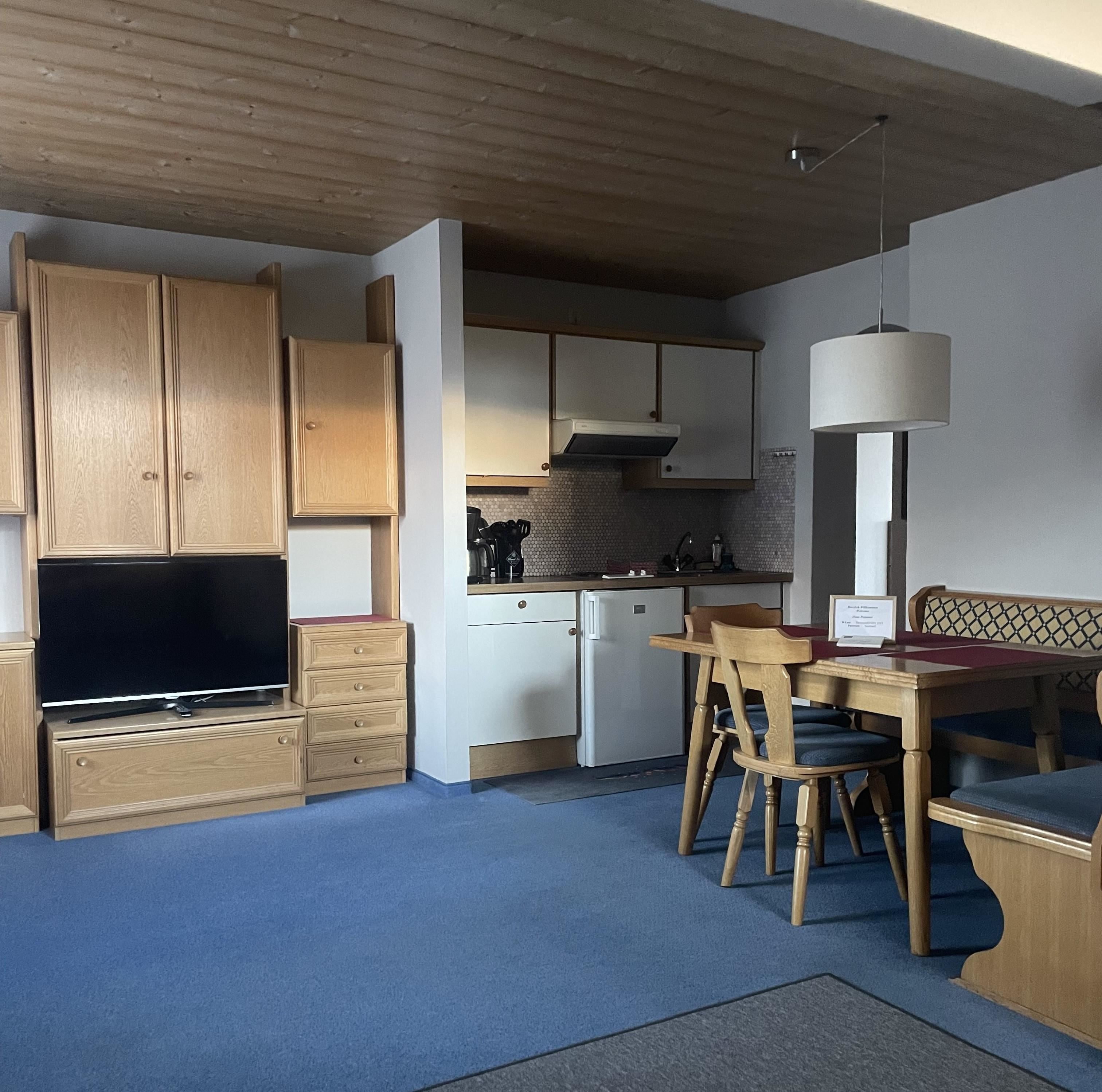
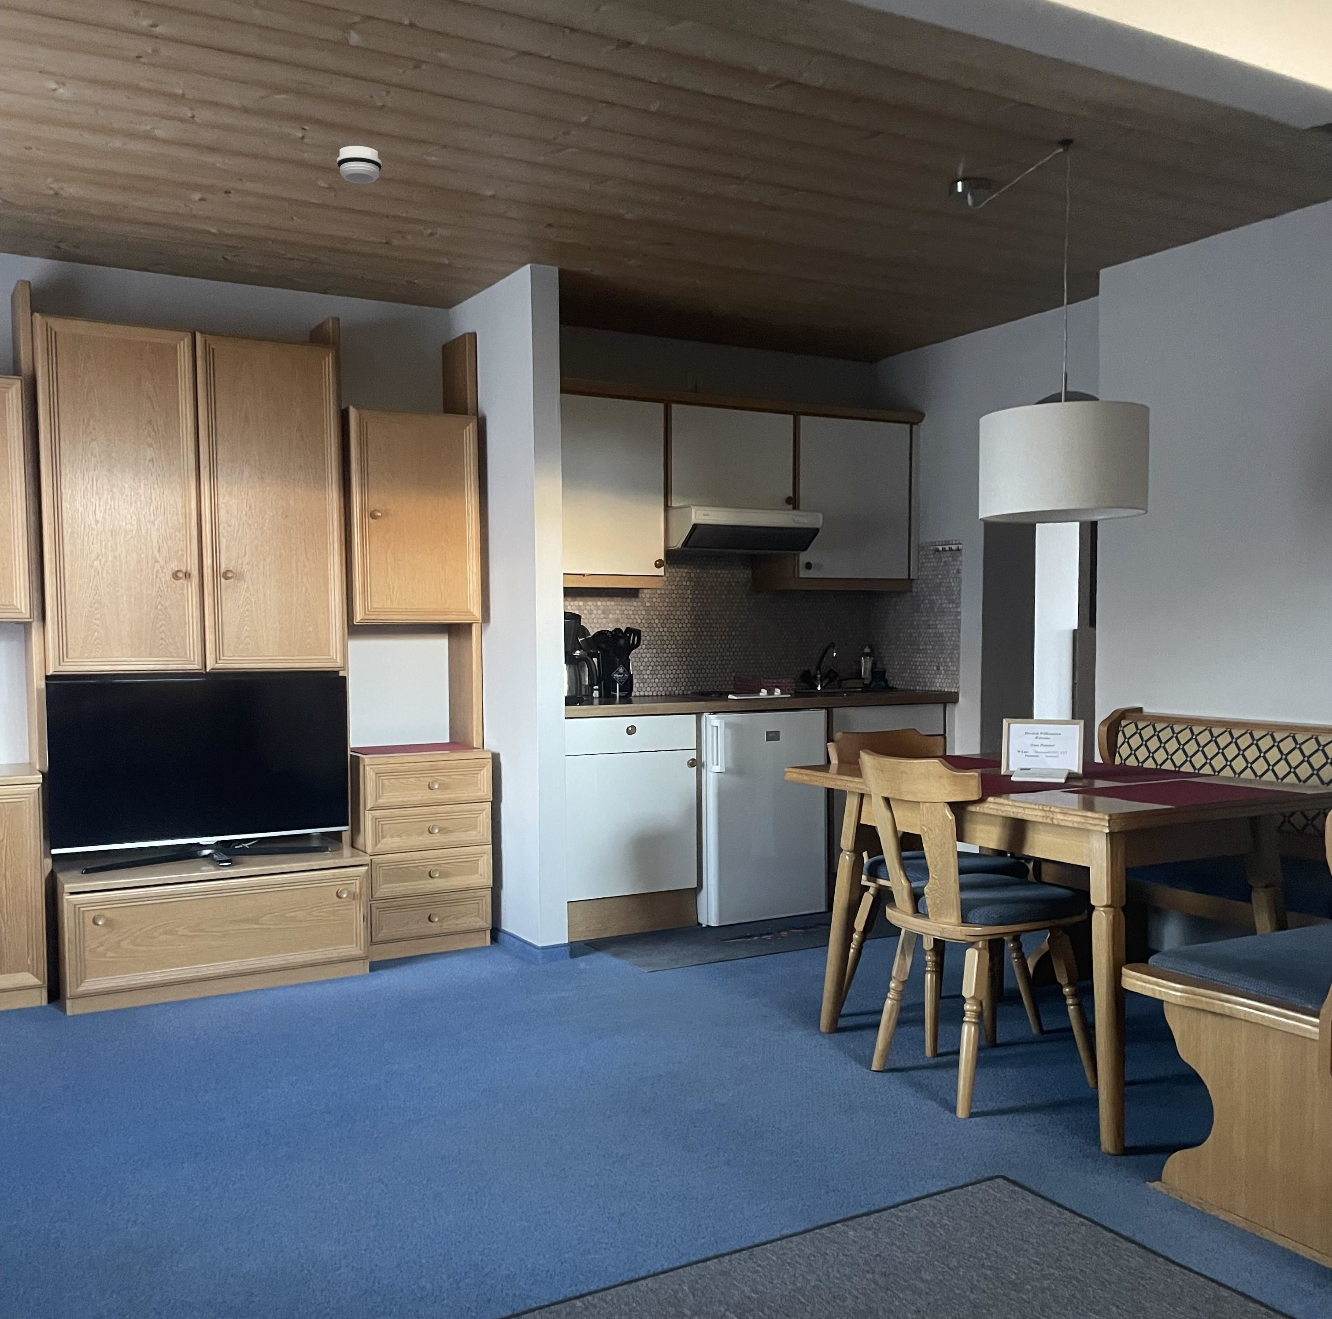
+ smoke detector [336,145,382,184]
